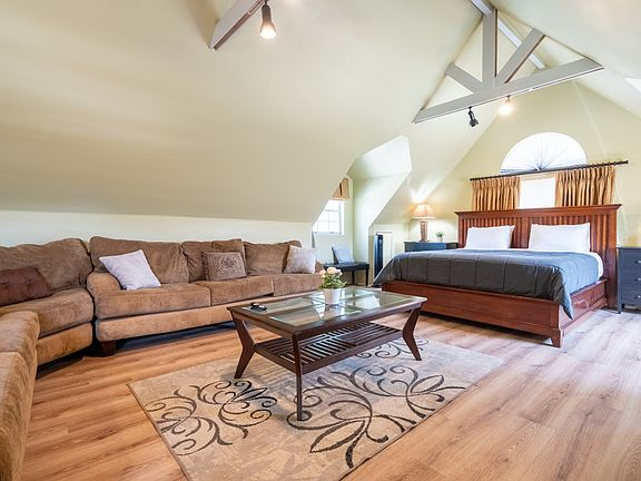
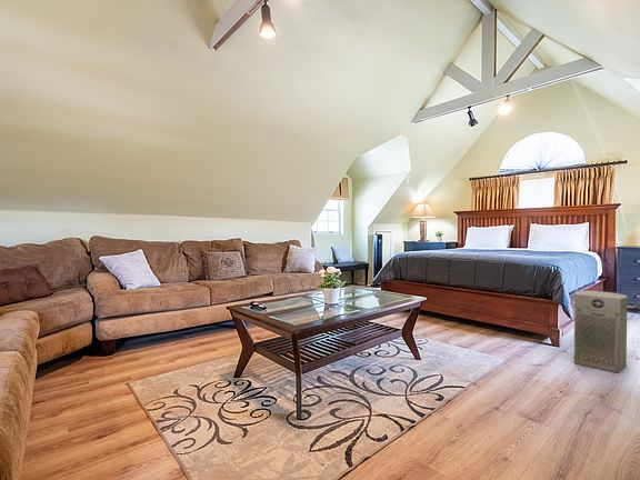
+ fan [573,290,629,373]
